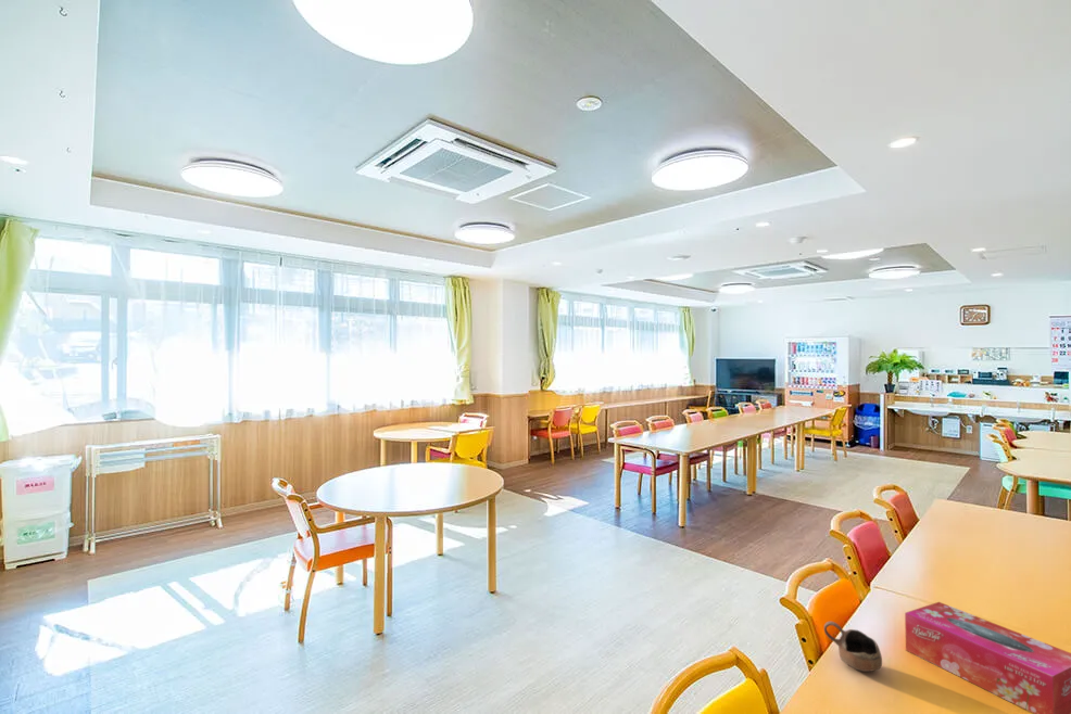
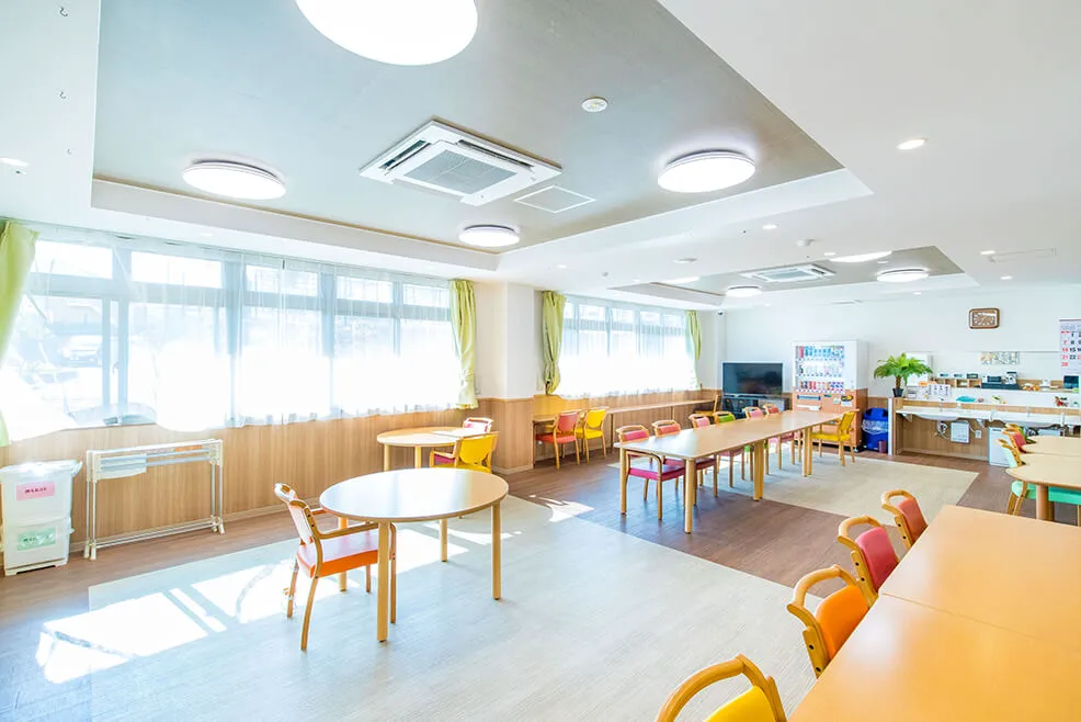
- cup [823,621,883,673]
- tissue box [904,601,1071,714]
